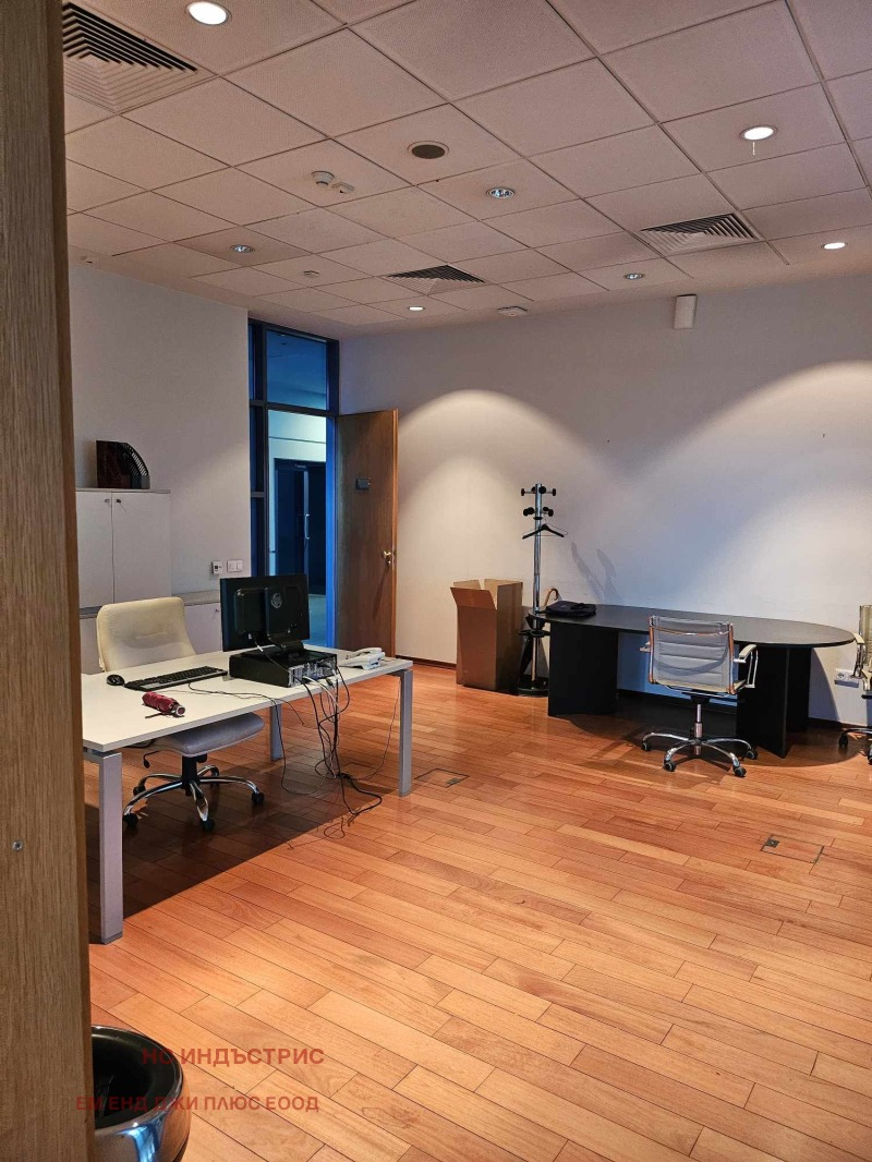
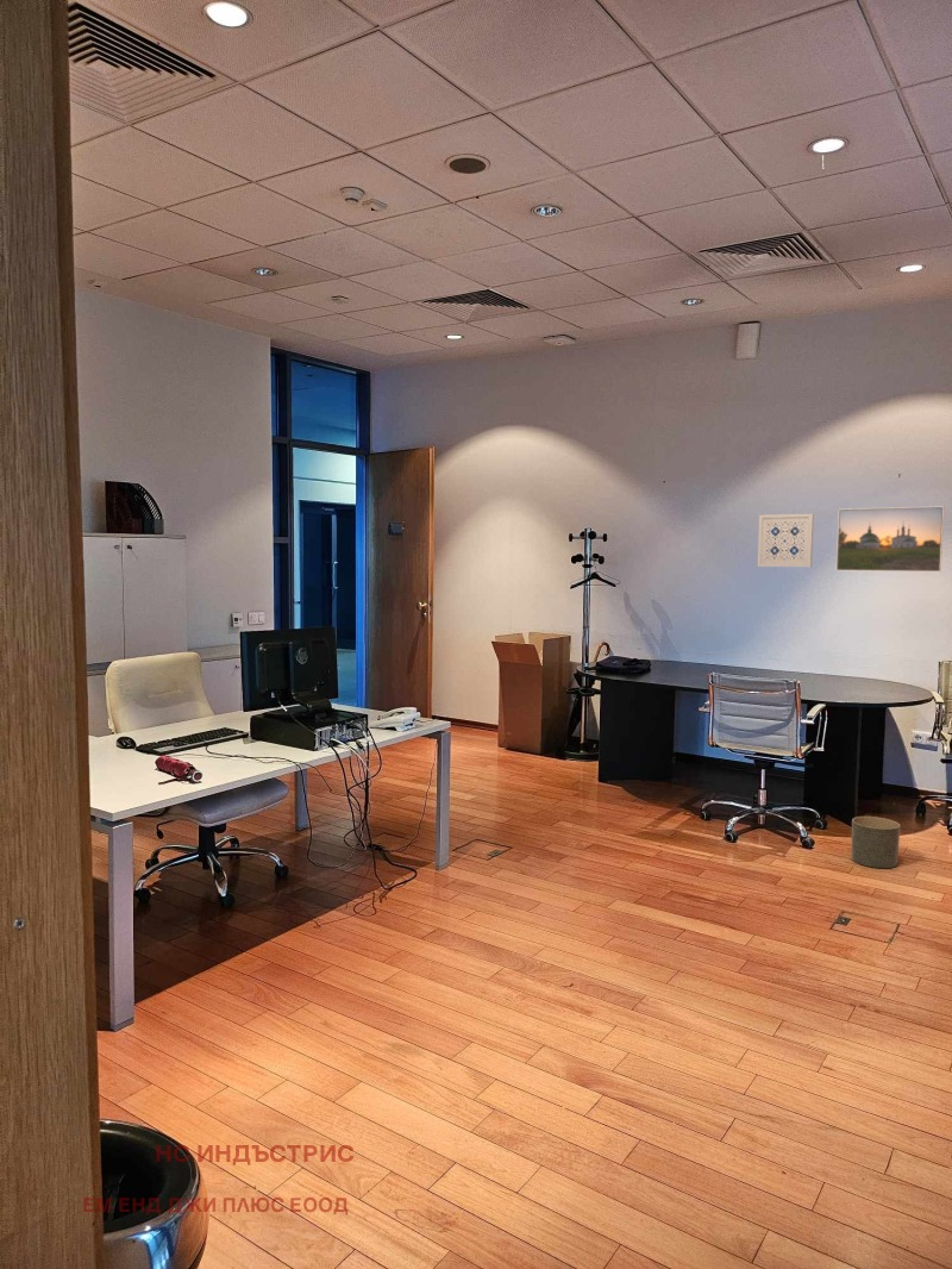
+ planter [850,815,901,869]
+ wall art [757,513,815,568]
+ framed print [835,505,945,573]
